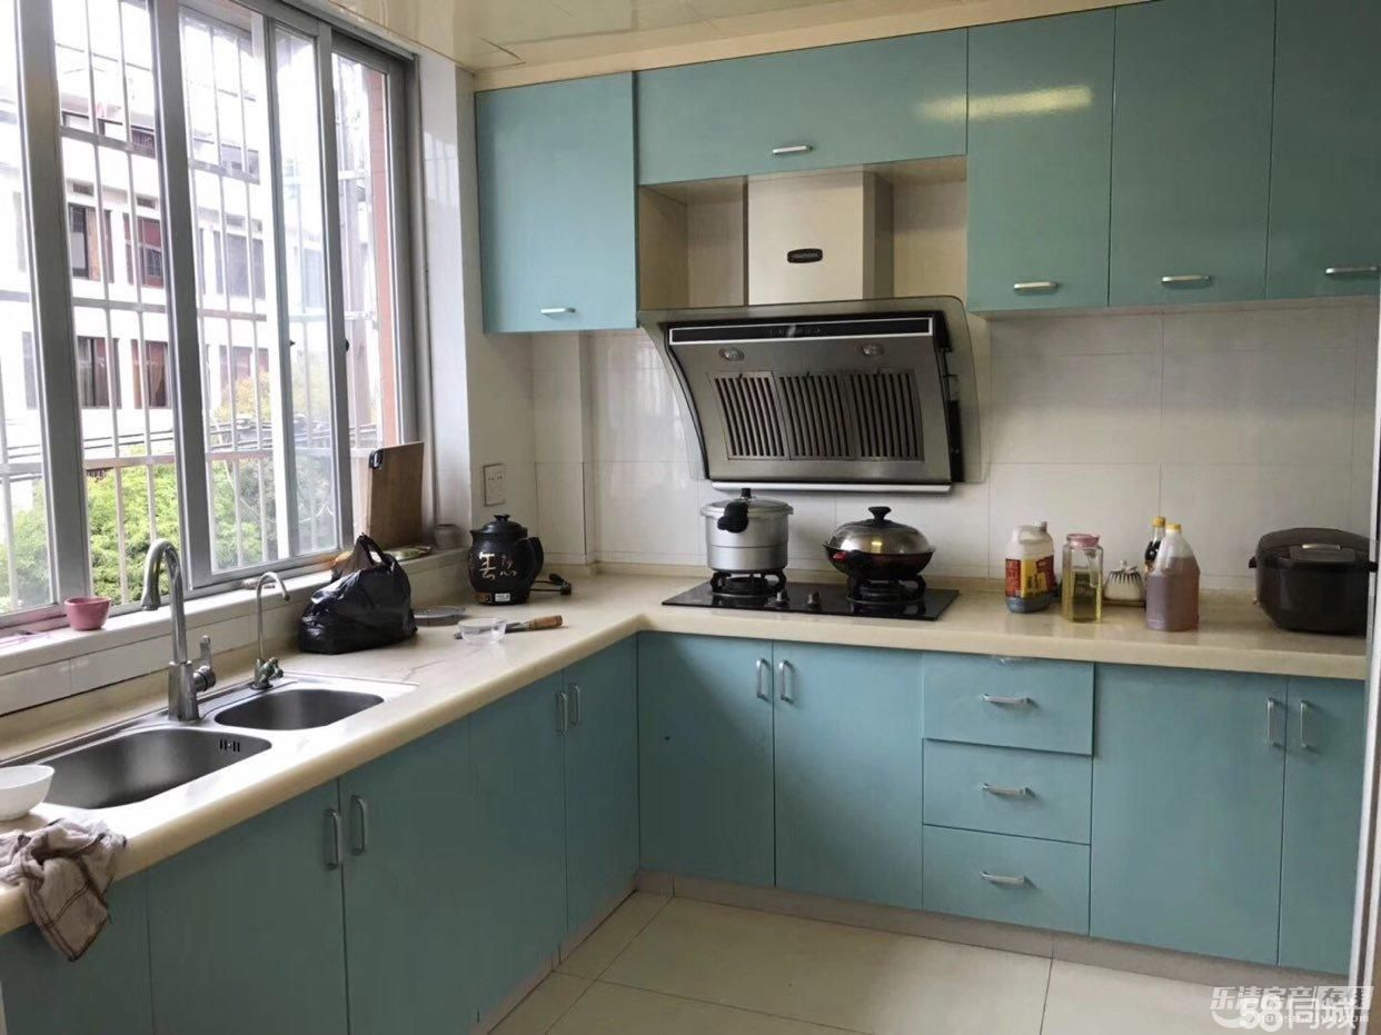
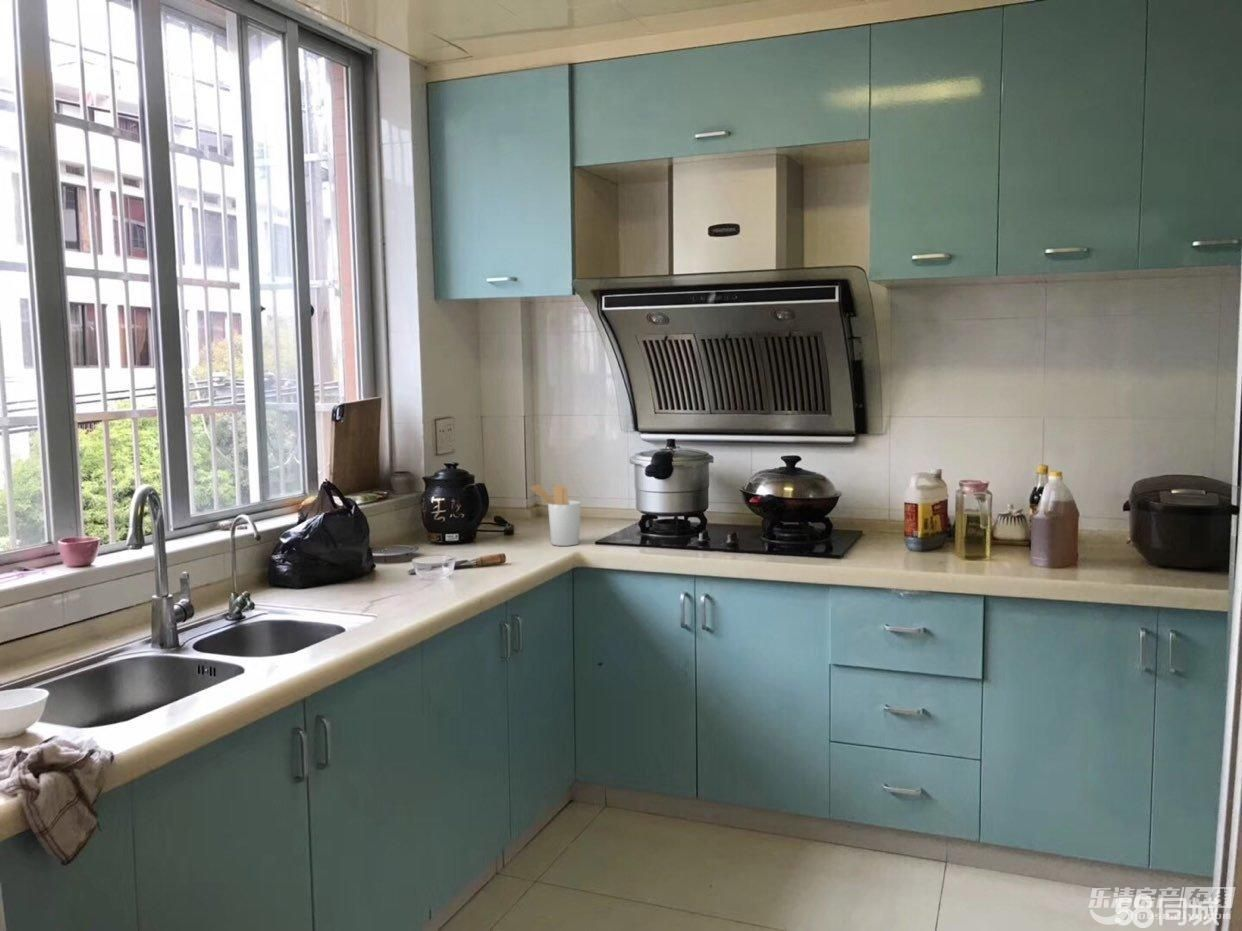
+ utensil holder [529,483,582,547]
